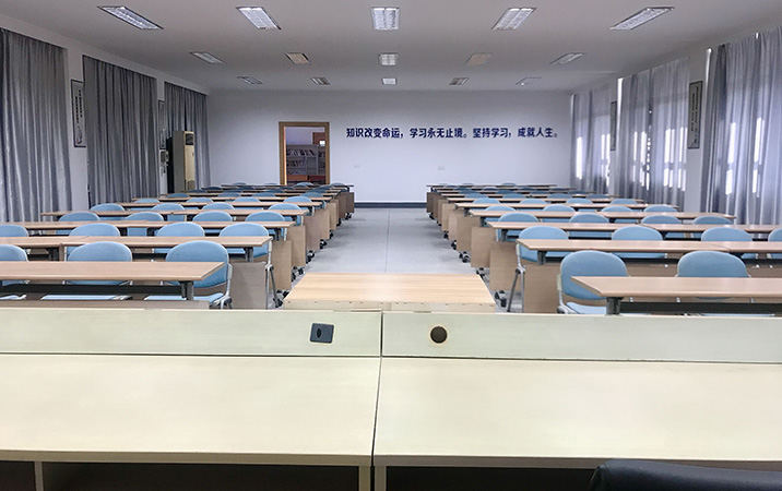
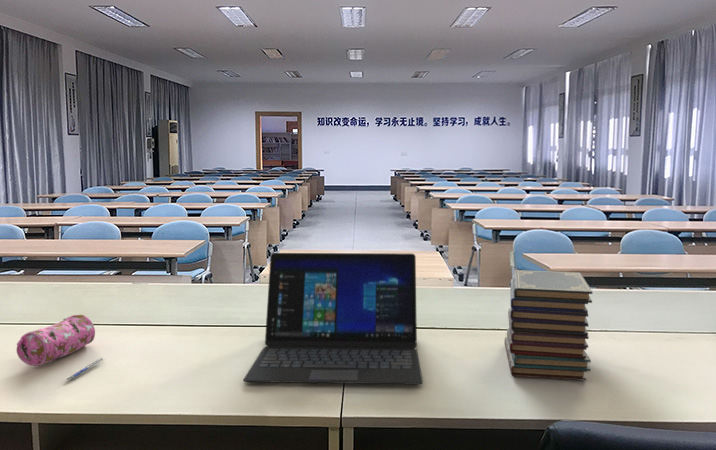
+ book stack [504,269,593,382]
+ pen [66,357,104,381]
+ laptop [242,252,424,386]
+ pencil case [15,314,96,367]
